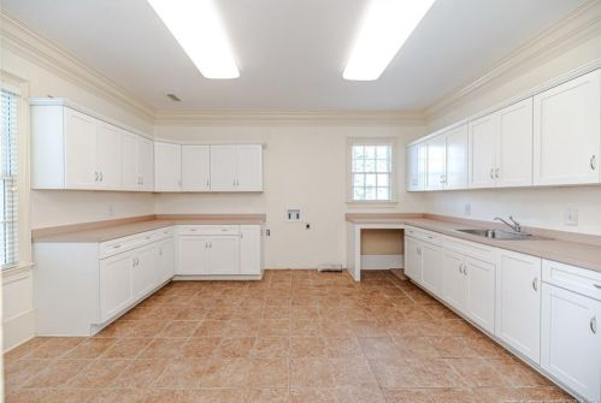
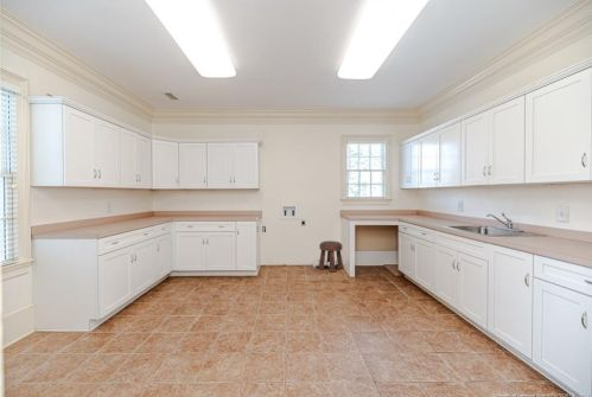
+ stool [318,239,344,273]
